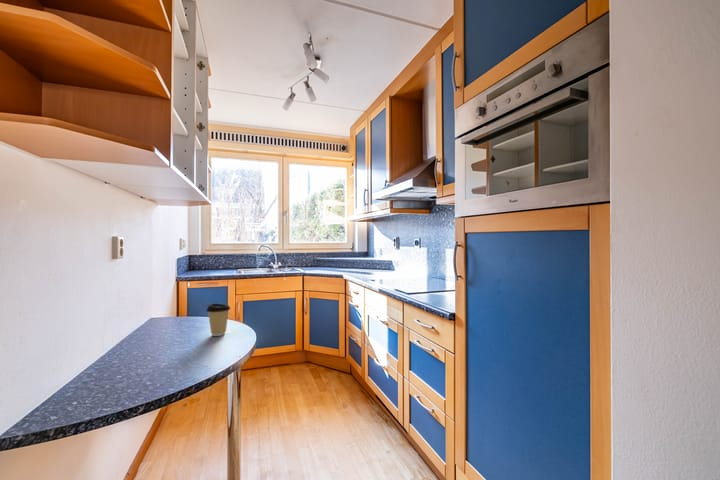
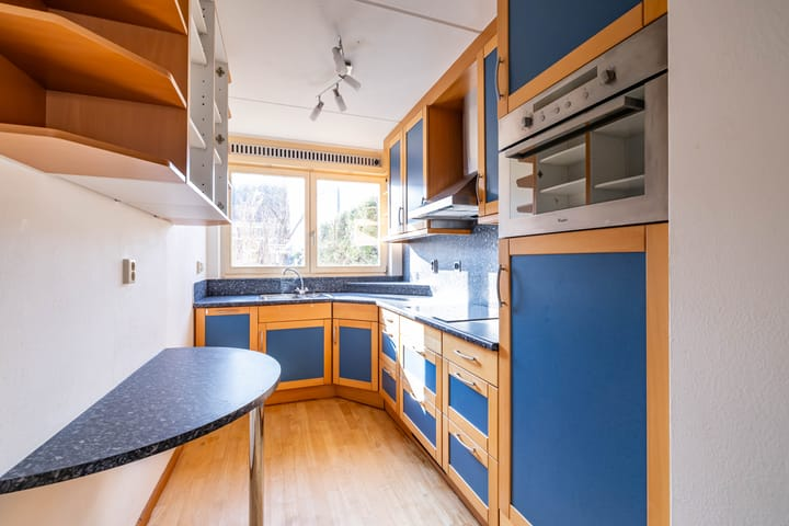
- coffee cup [205,302,231,337]
